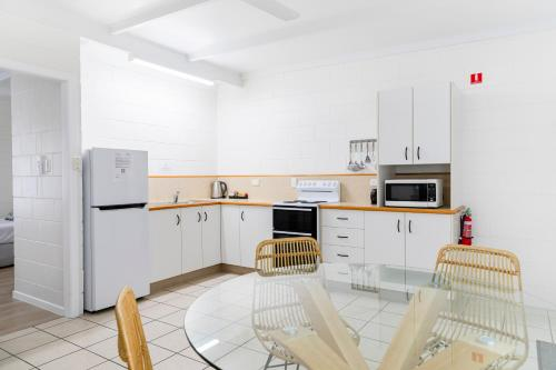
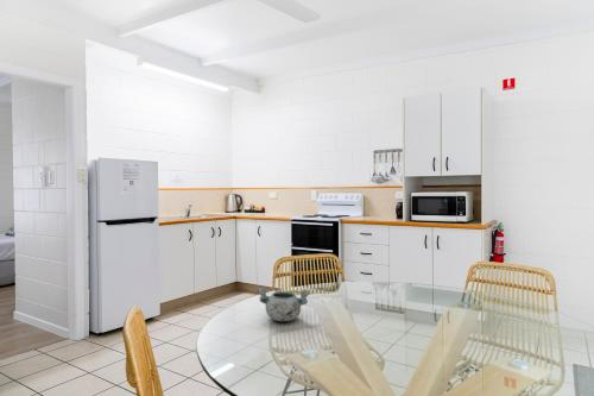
+ decorative bowl [257,287,310,322]
